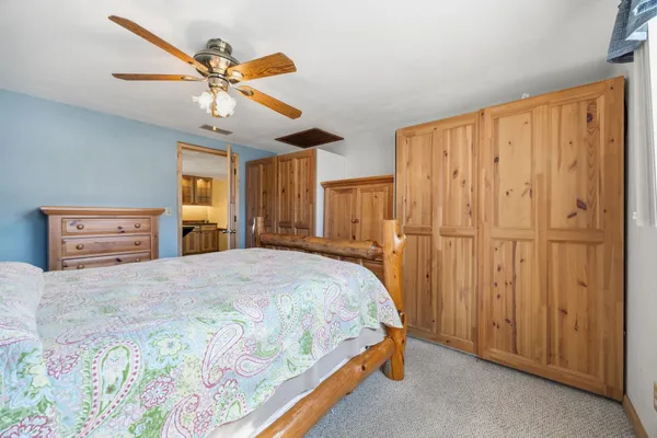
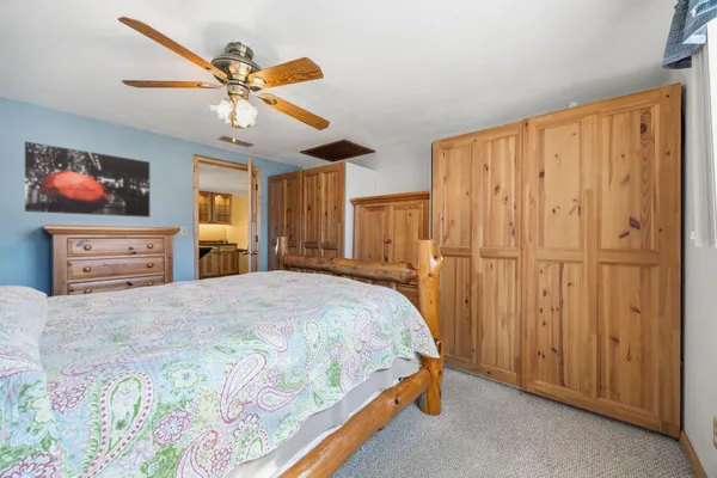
+ wall art [24,140,151,219]
